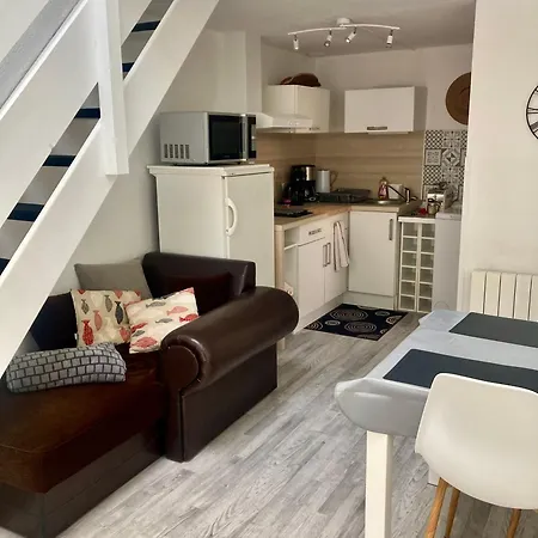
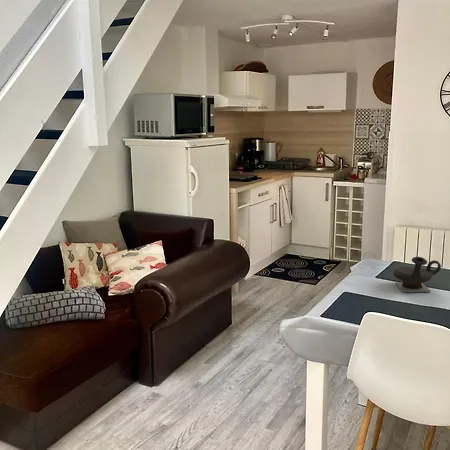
+ teapot [392,256,442,293]
